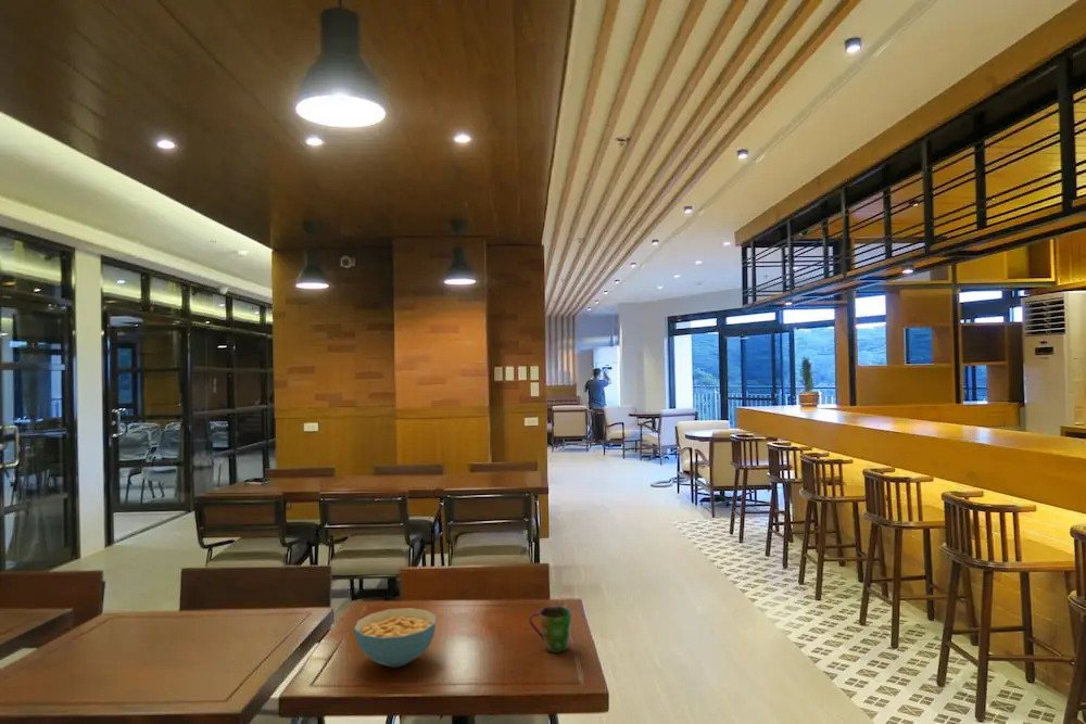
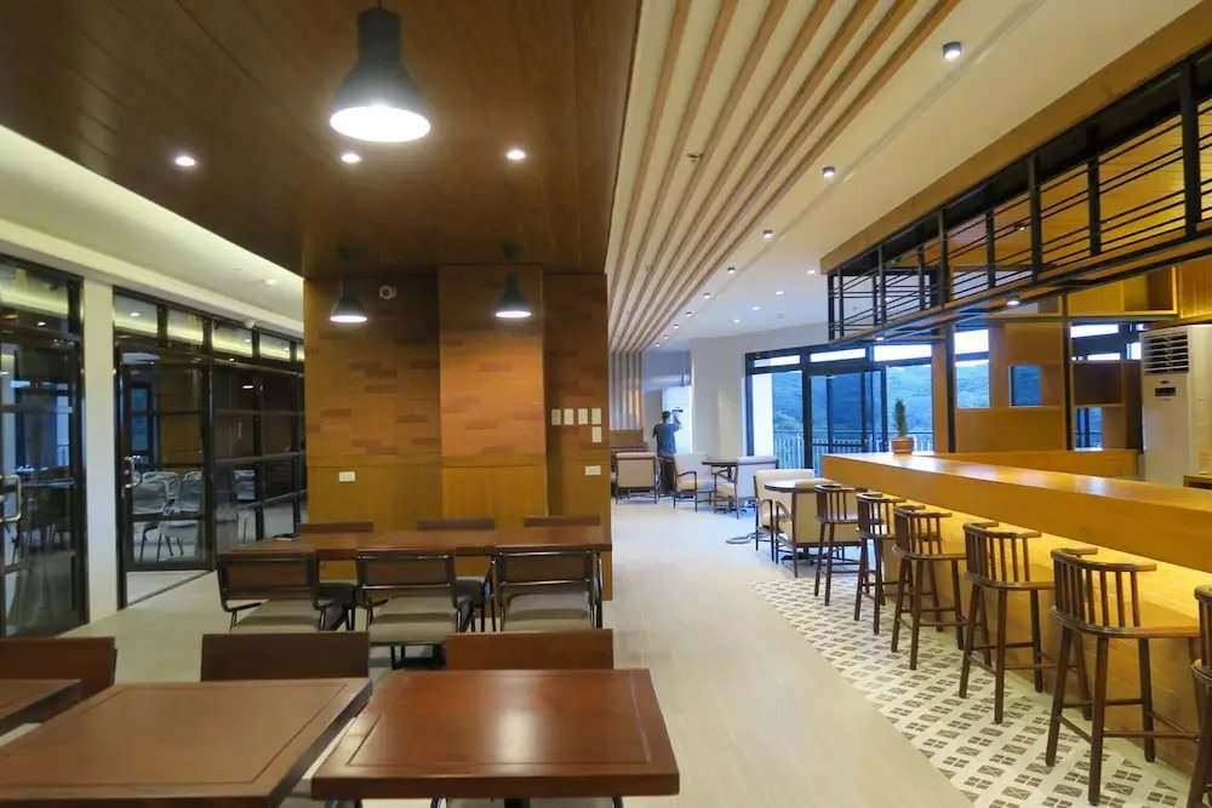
- cup [529,606,572,653]
- cereal bowl [353,607,438,669]
